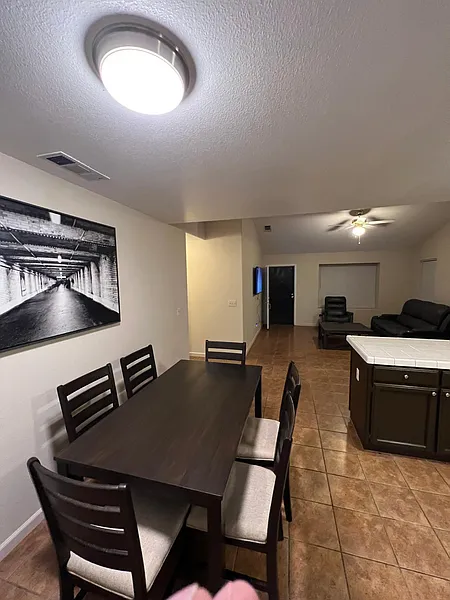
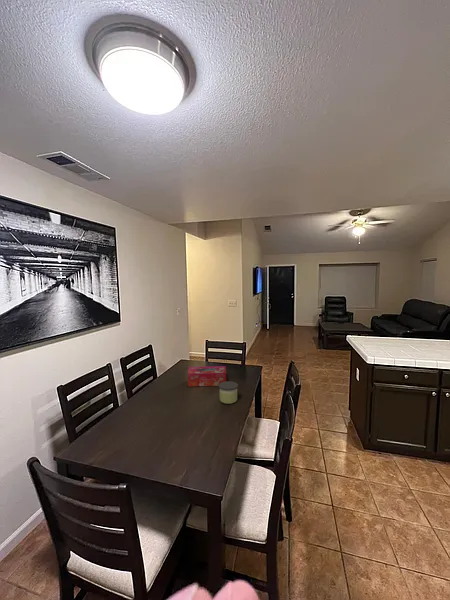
+ candle [218,380,239,405]
+ tissue box [187,365,227,387]
